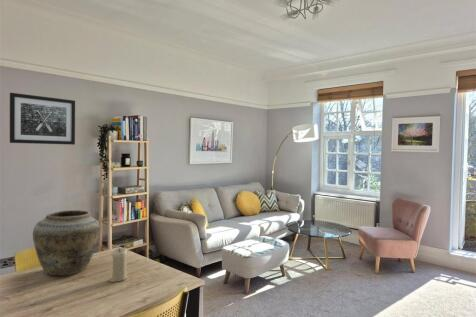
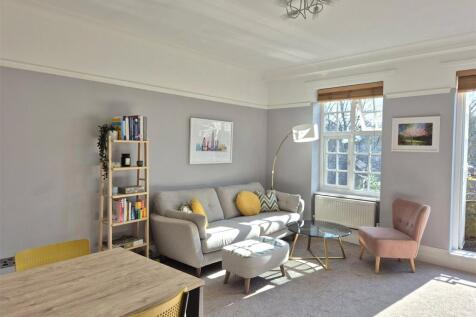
- wall art [9,92,76,146]
- candle [108,247,128,283]
- vase [32,209,101,277]
